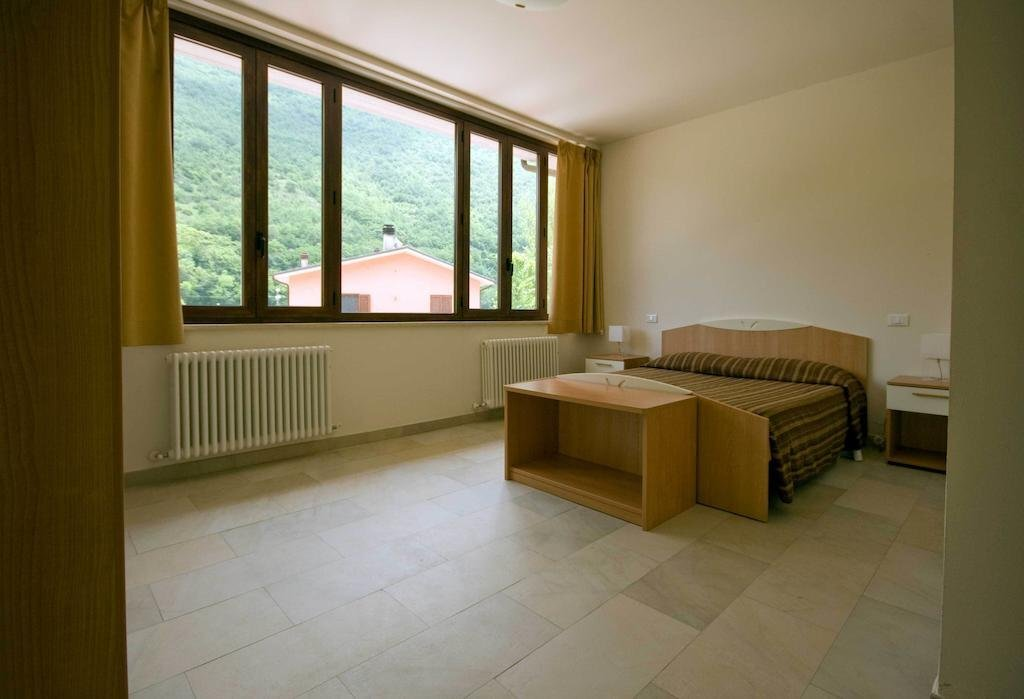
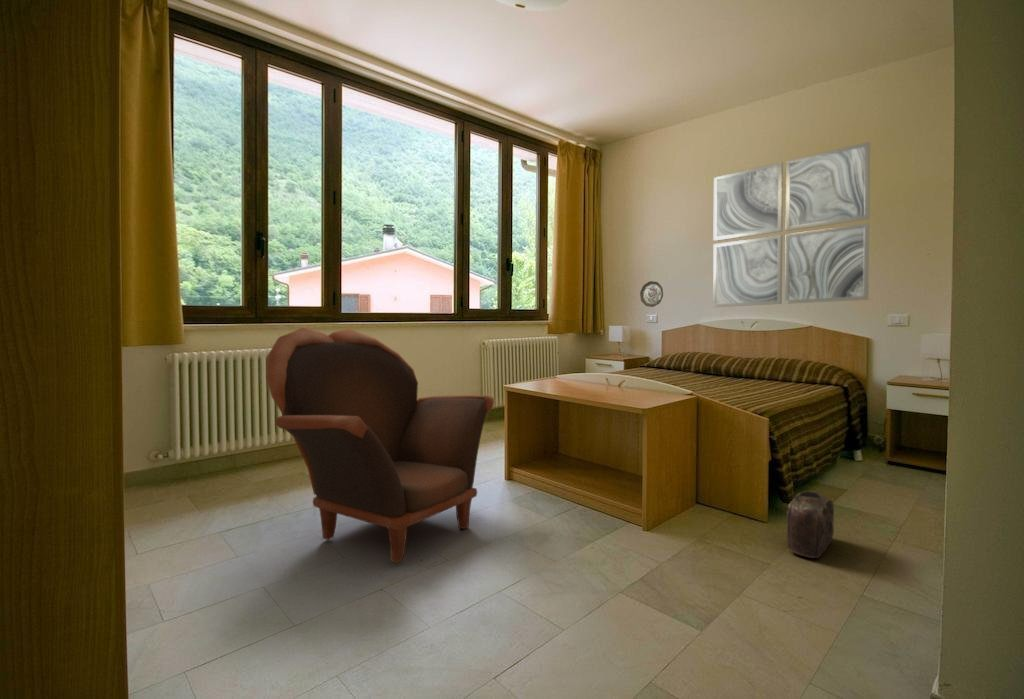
+ bag [786,490,835,559]
+ decorative plate [639,280,664,308]
+ armchair [265,327,495,564]
+ wall art [712,141,871,308]
